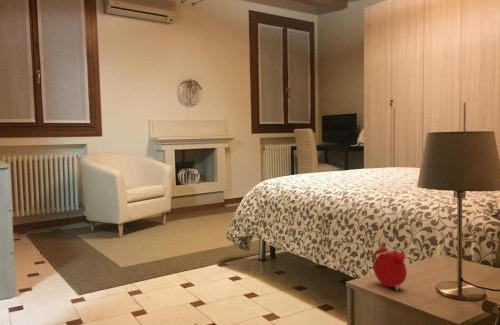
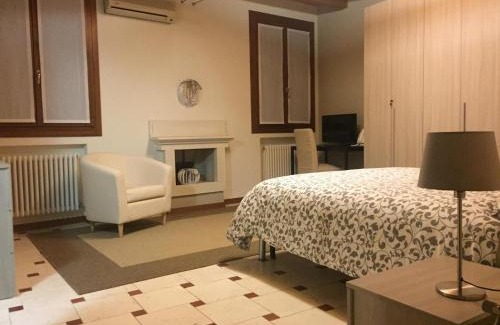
- alarm clock [373,240,408,291]
